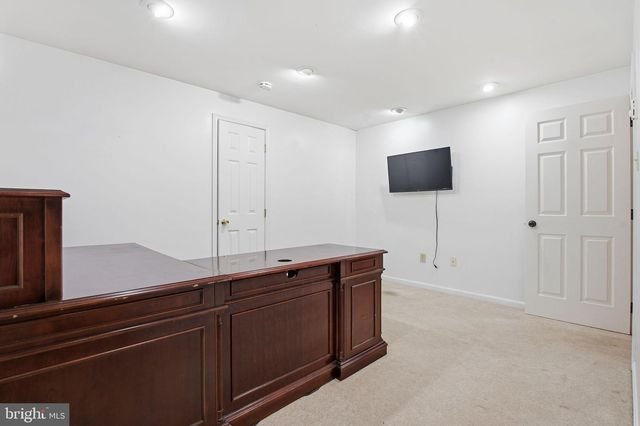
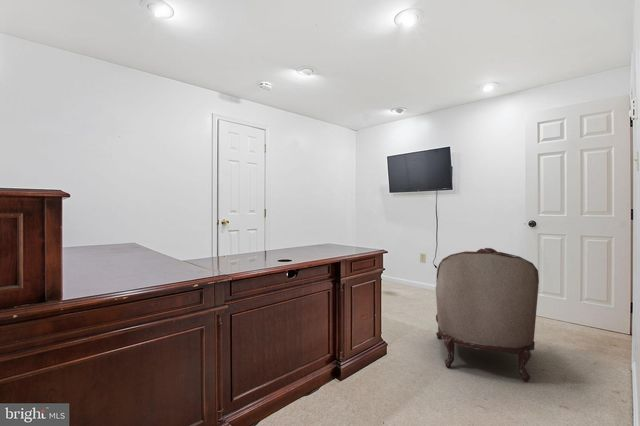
+ armchair [435,247,540,383]
